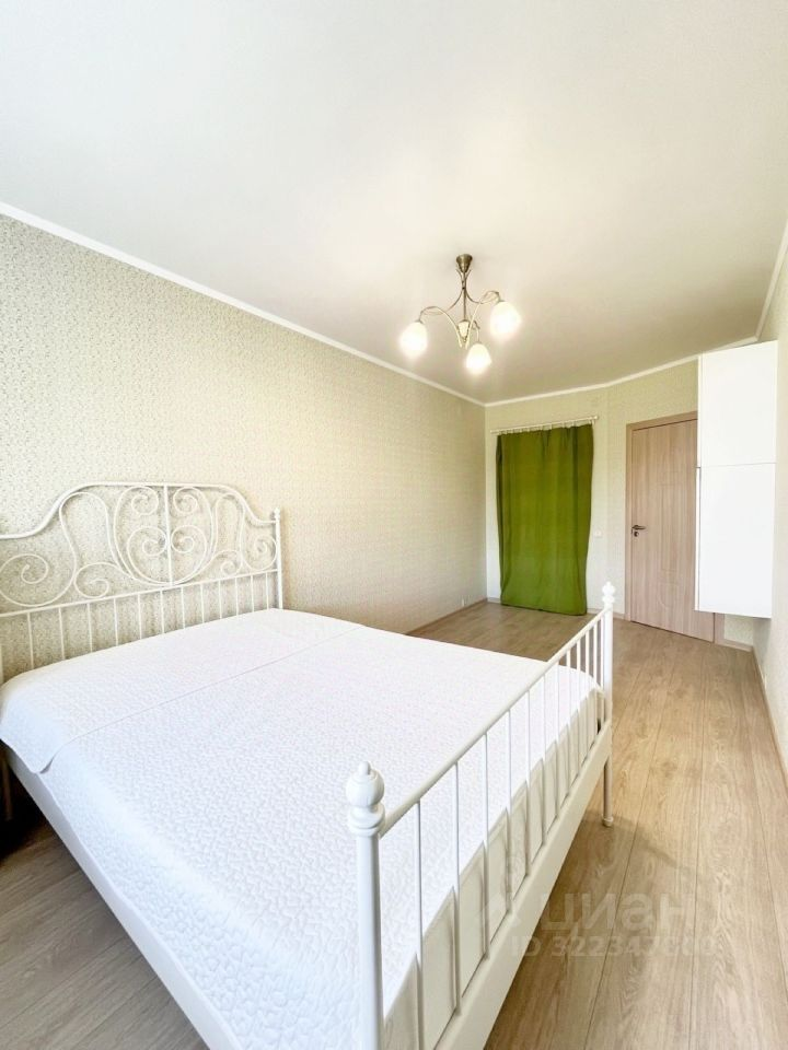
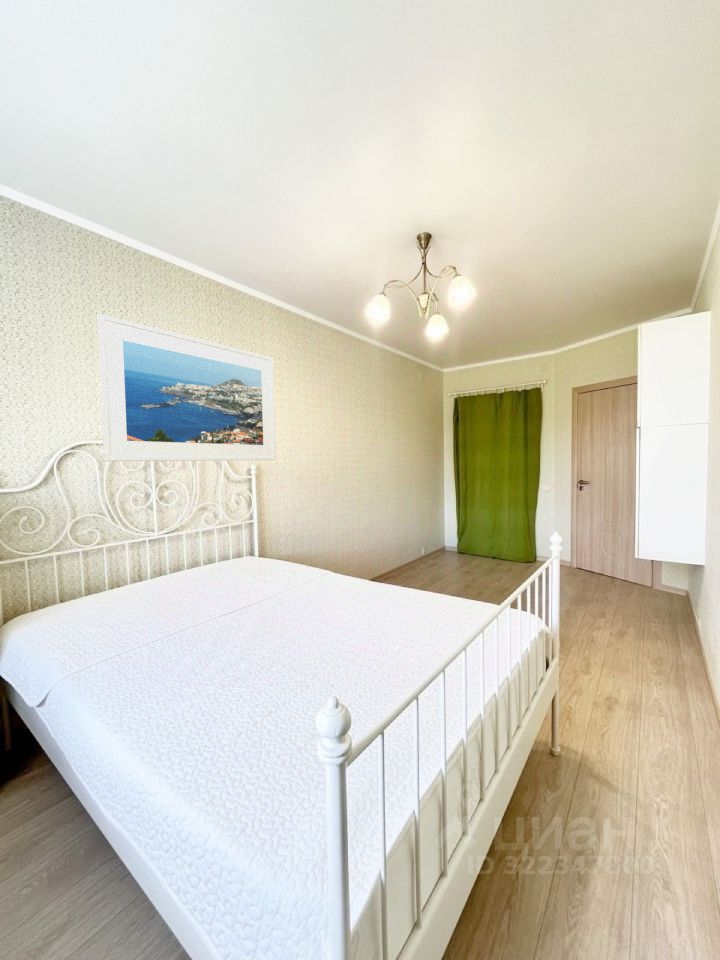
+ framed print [97,313,277,462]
